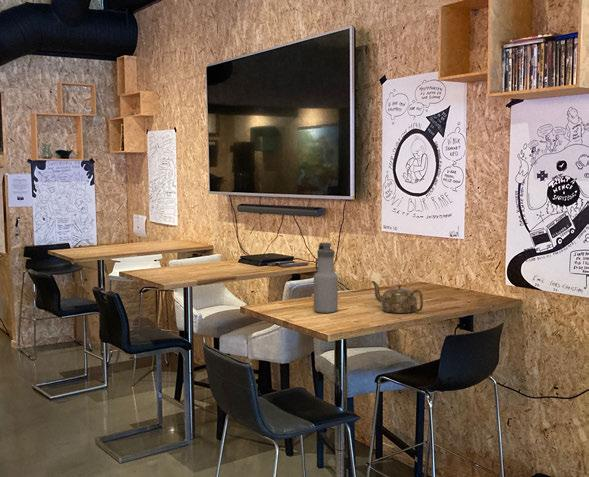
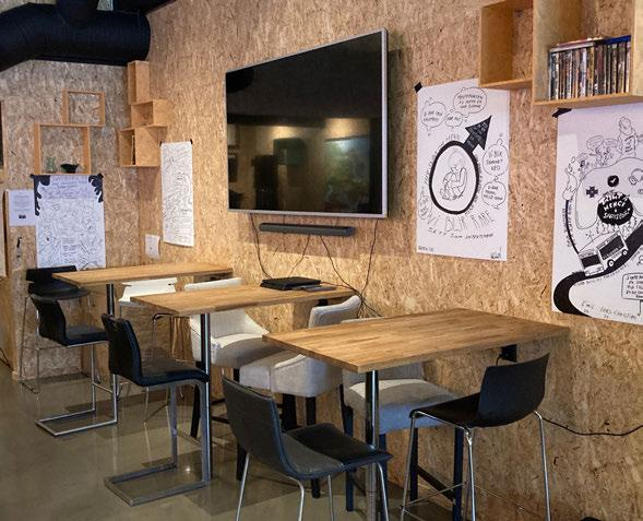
- teapot [371,280,424,314]
- water bottle [313,242,339,314]
